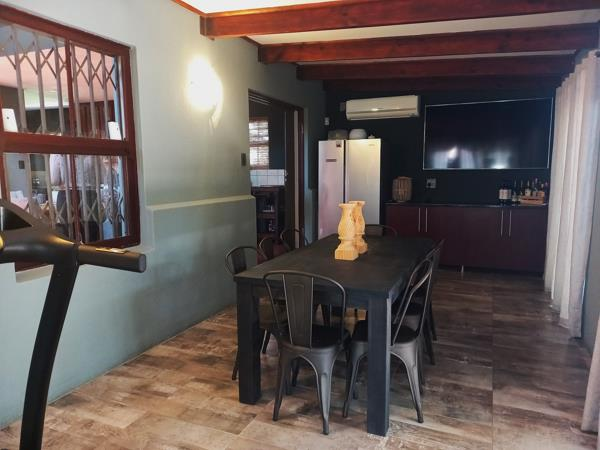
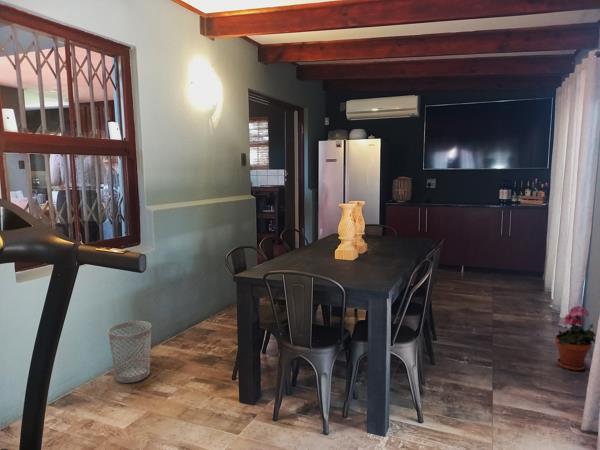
+ potted plant [554,305,597,372]
+ wastebasket [107,320,152,384]
